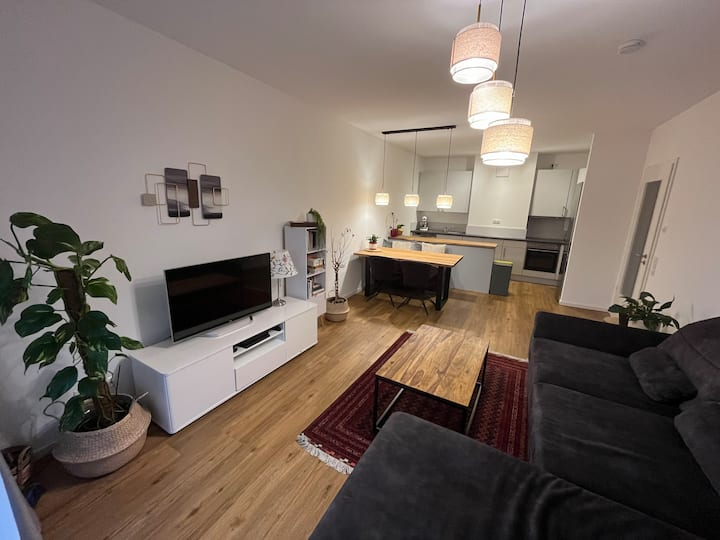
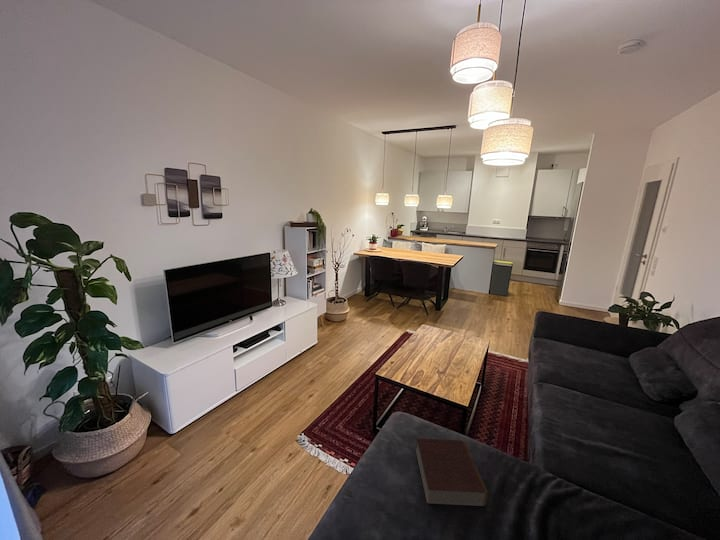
+ book [415,437,489,507]
